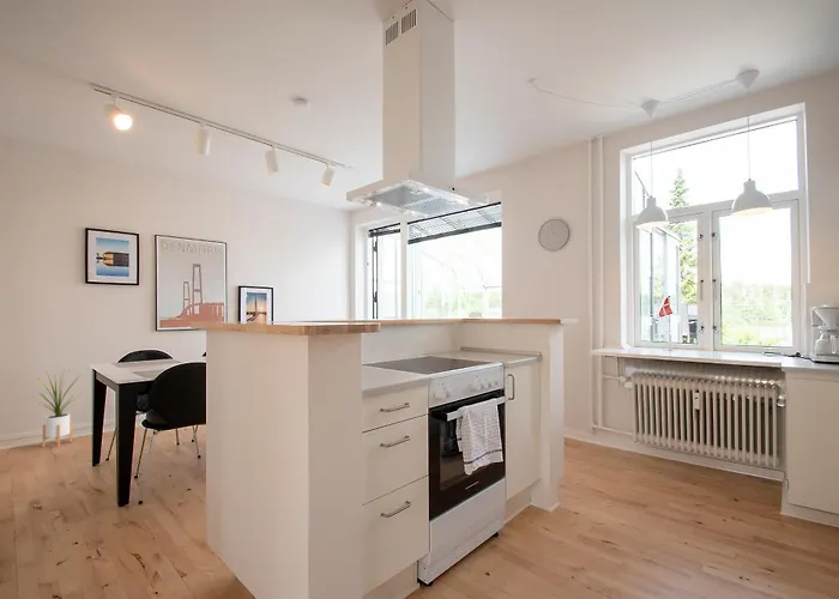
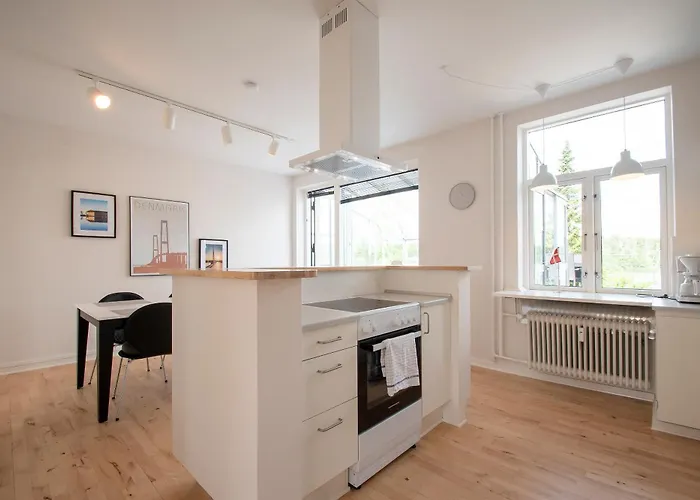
- house plant [31,369,83,448]
